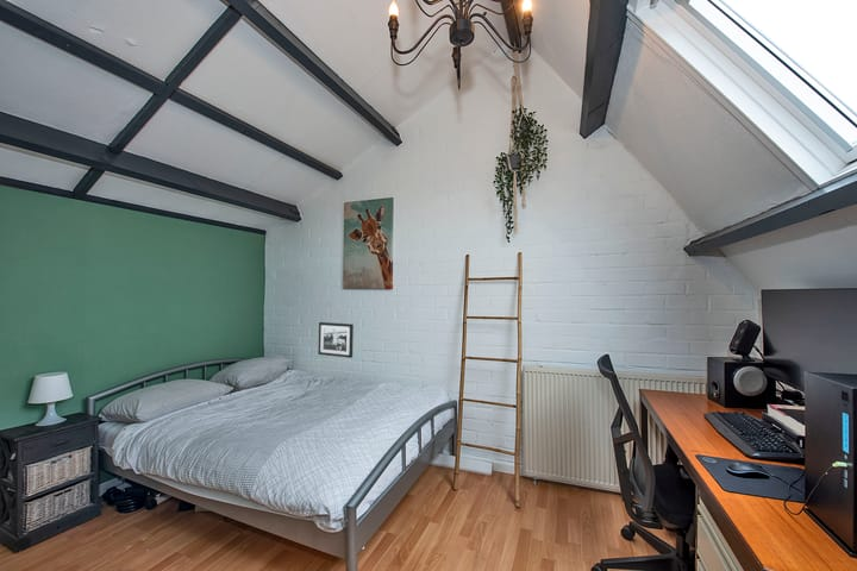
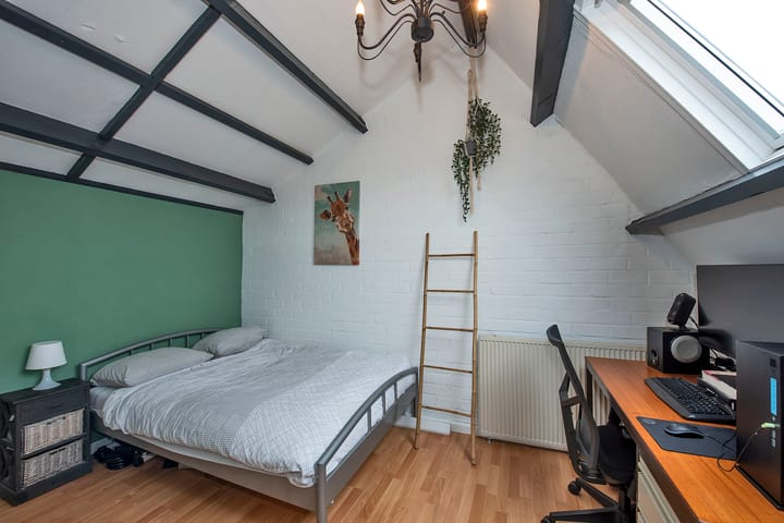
- picture frame [317,321,355,359]
